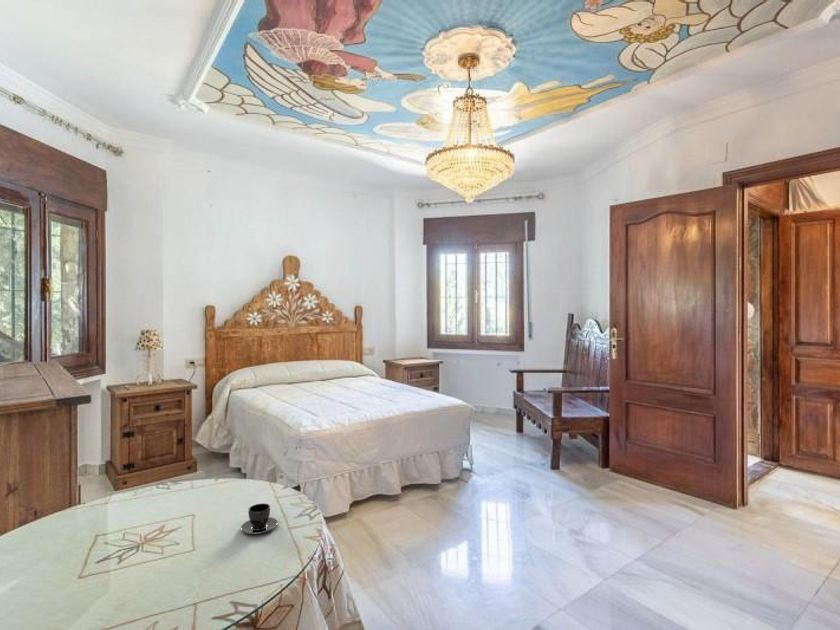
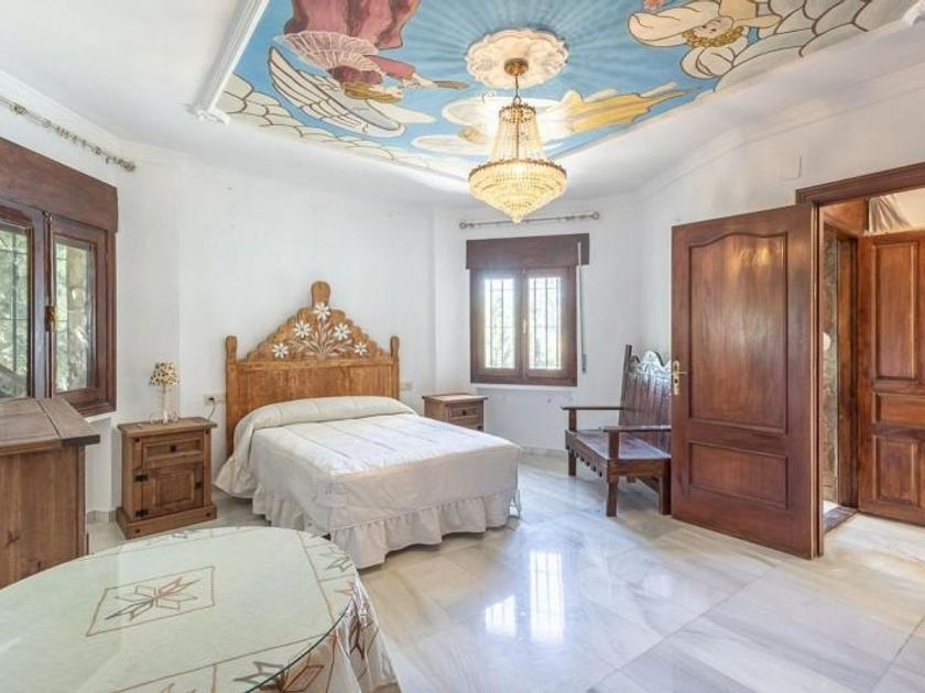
- teacup [240,503,279,535]
